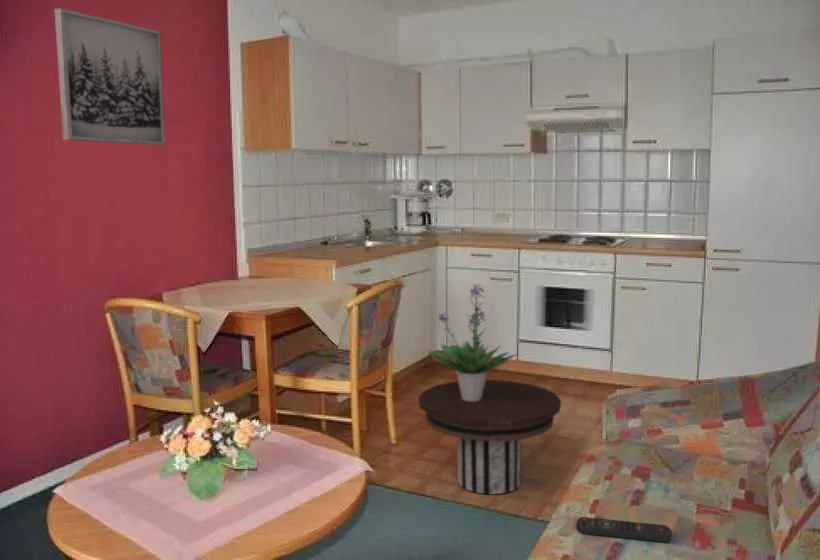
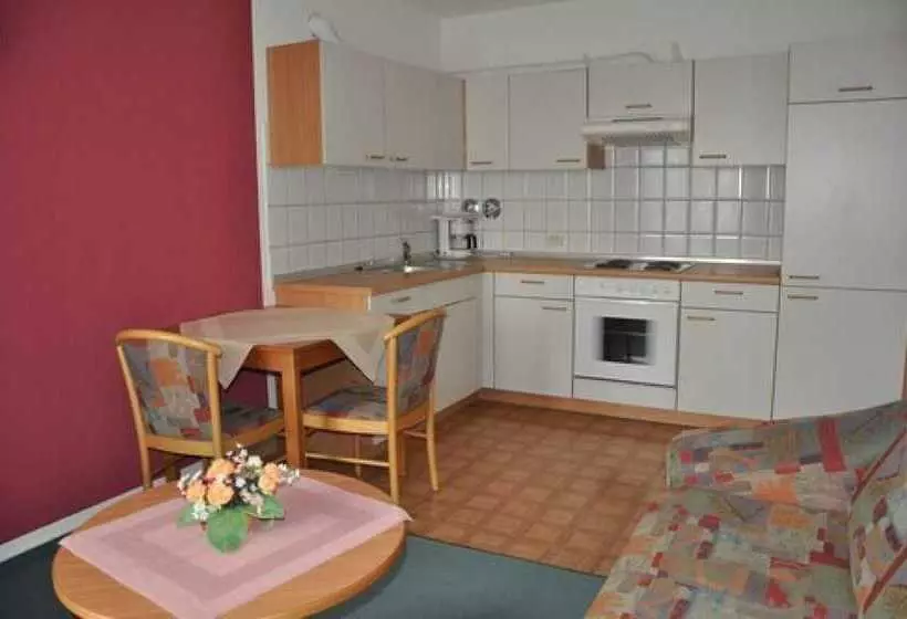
- potted plant [427,283,518,401]
- remote control [576,516,673,544]
- wall art [54,7,167,146]
- side table [418,379,562,495]
